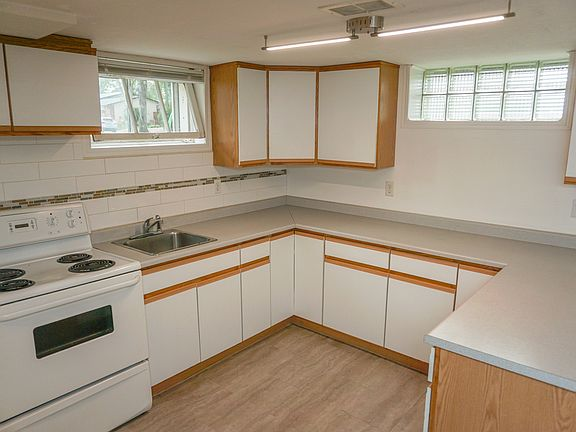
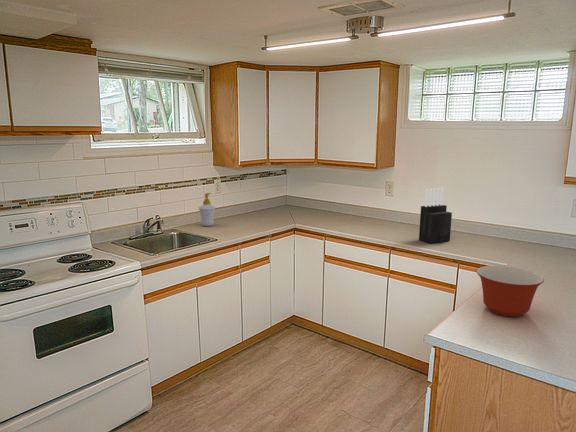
+ knife block [418,187,453,244]
+ soap bottle [198,192,216,227]
+ mixing bowl [476,265,545,318]
